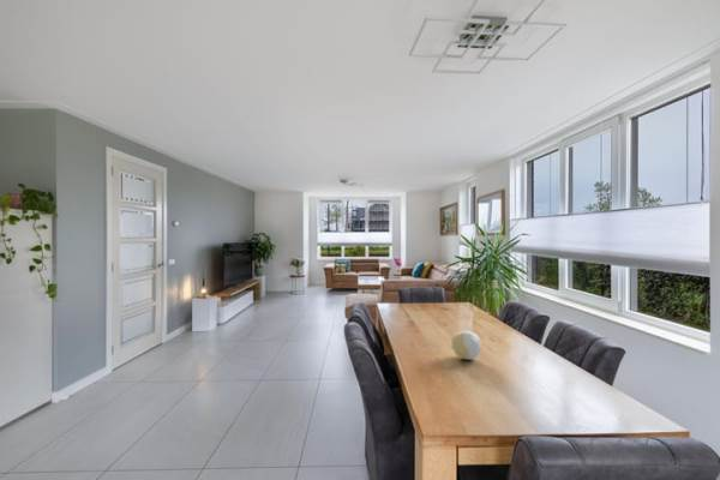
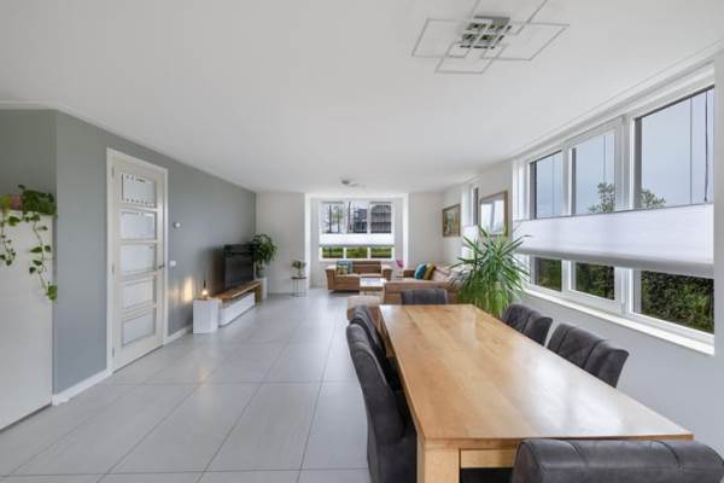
- decorative ball [450,330,482,361]
